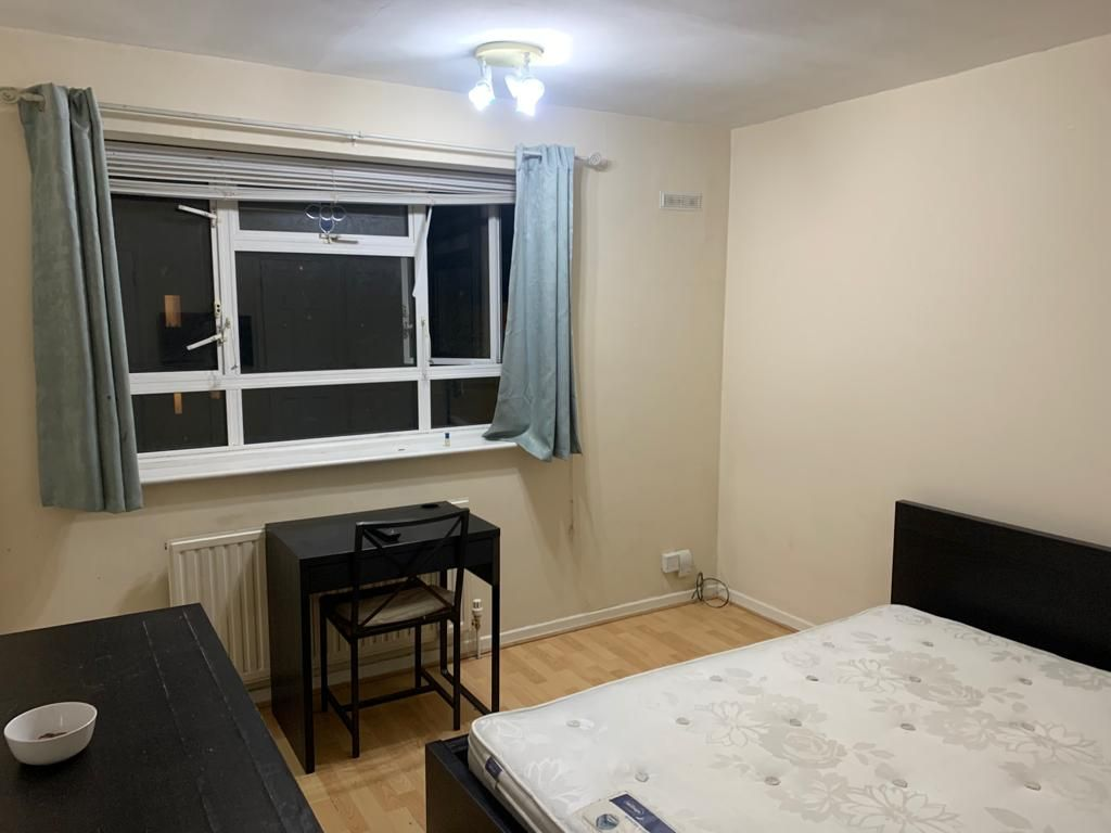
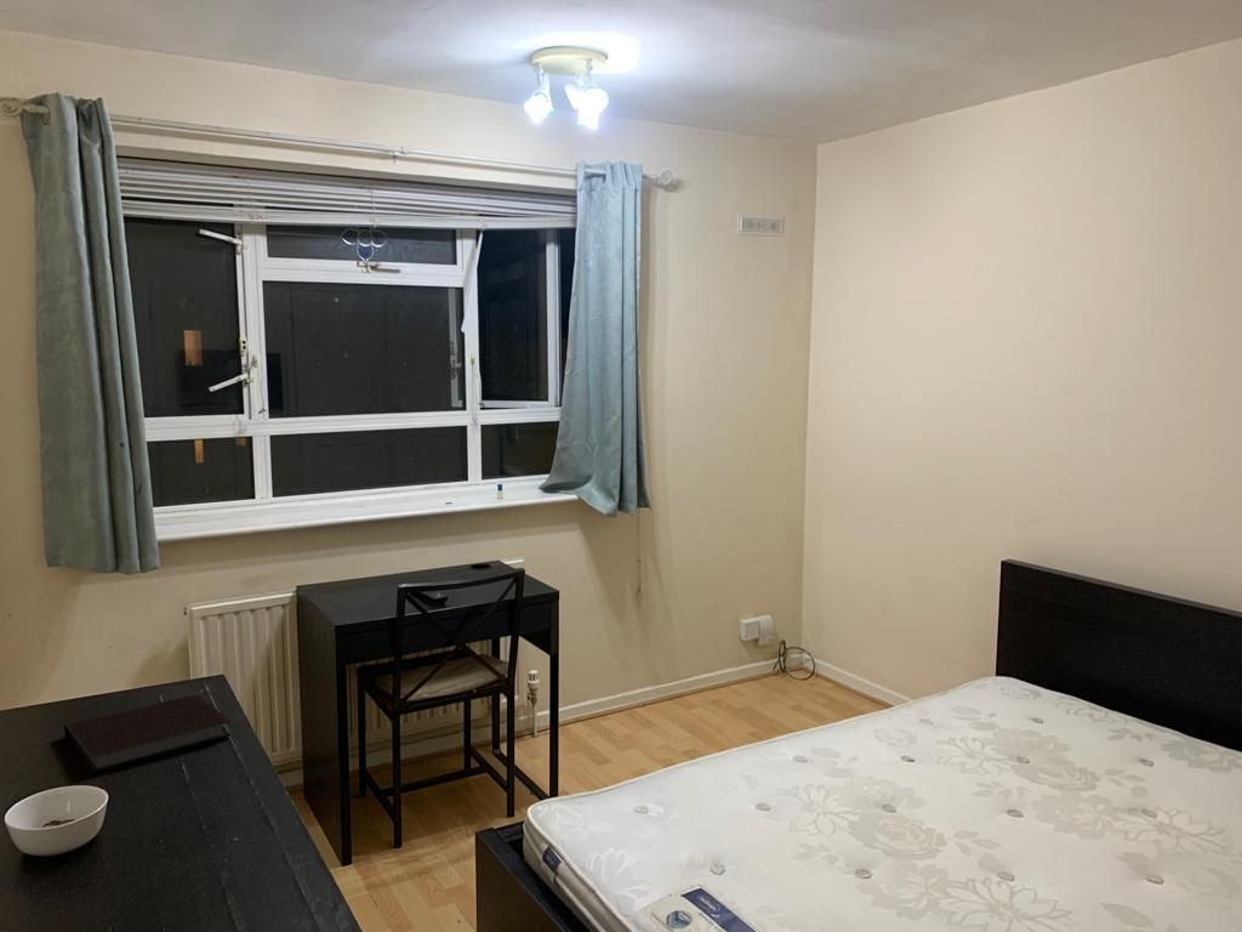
+ notebook [63,693,232,775]
